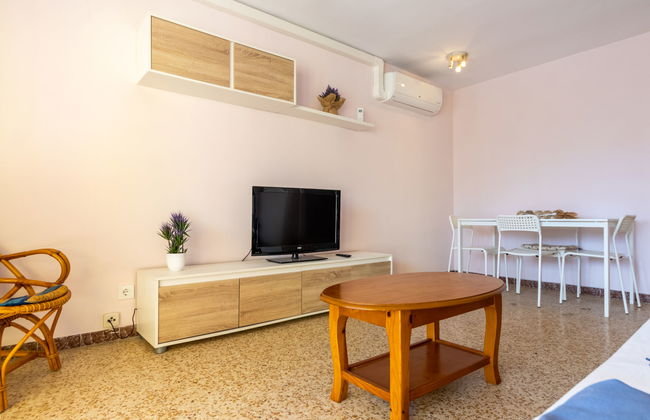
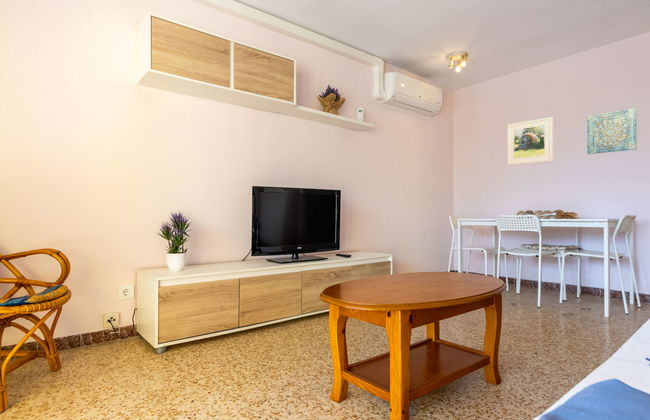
+ wall art [586,107,638,155]
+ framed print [506,116,554,166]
